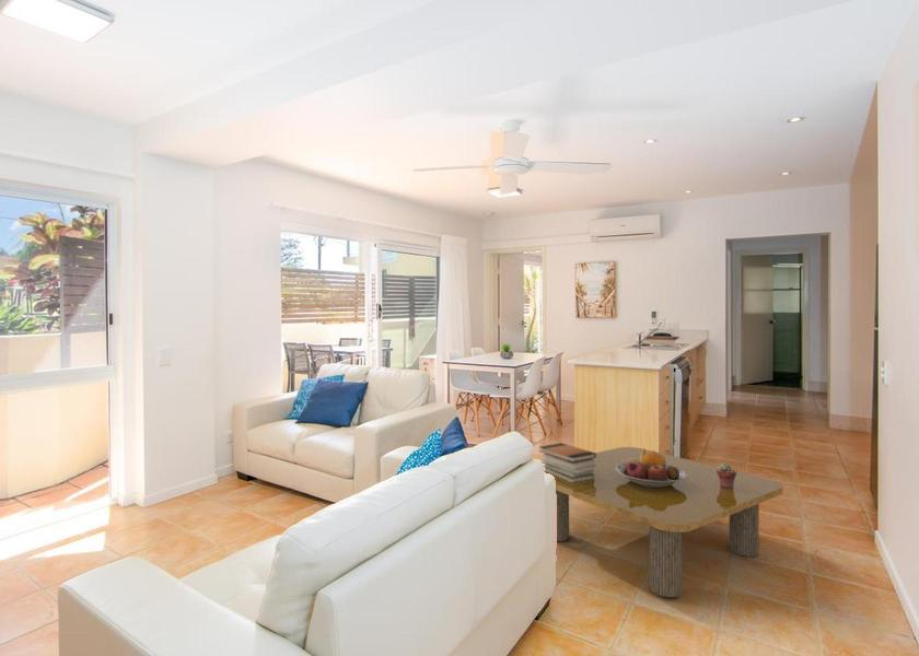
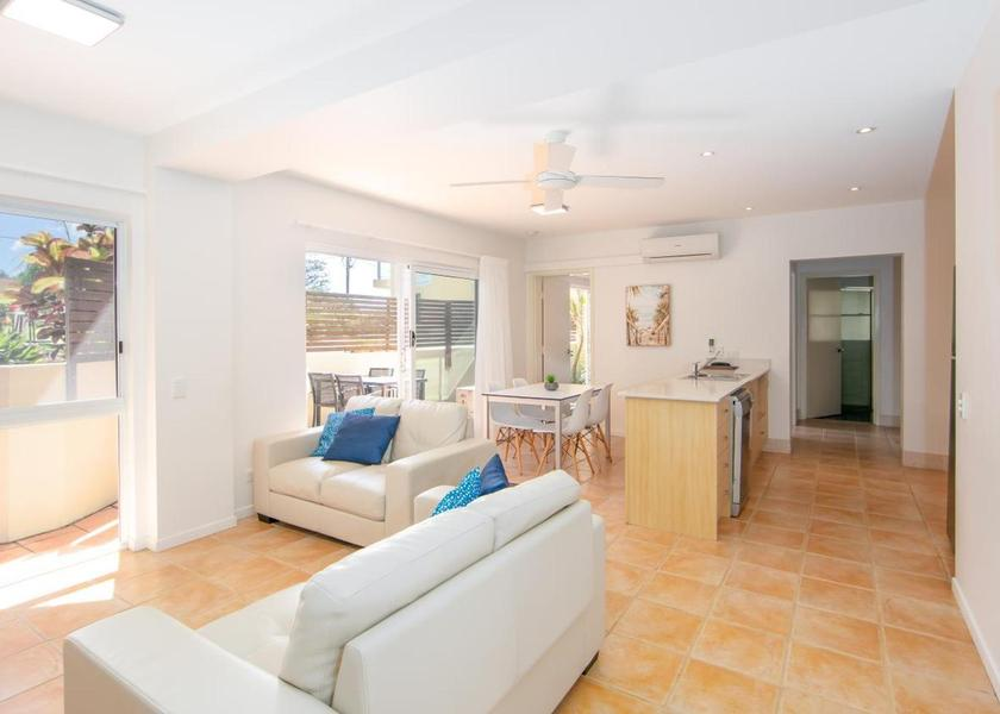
- potted succulent [717,462,737,489]
- coffee table [543,446,783,598]
- fruit bowl [616,448,687,488]
- book stack [538,442,596,482]
